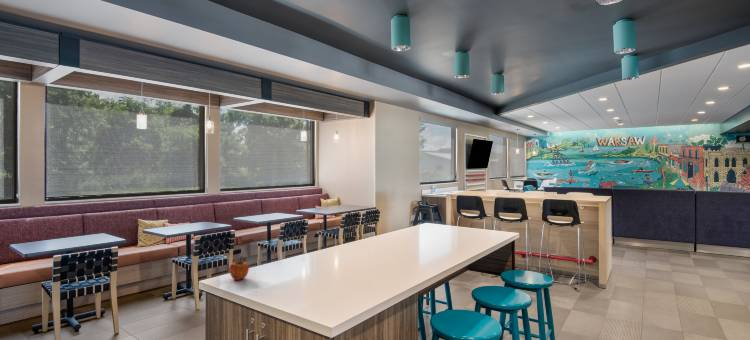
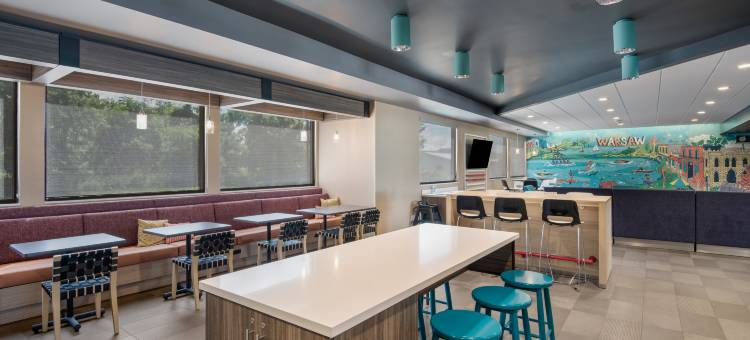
- apple [229,255,250,281]
